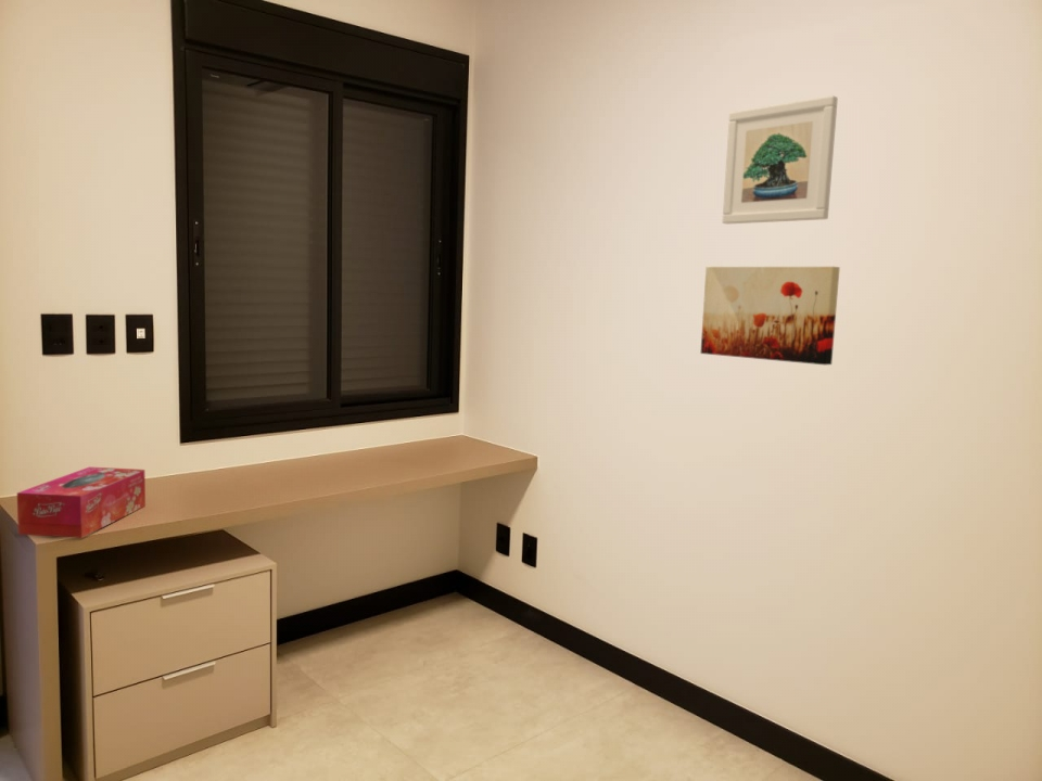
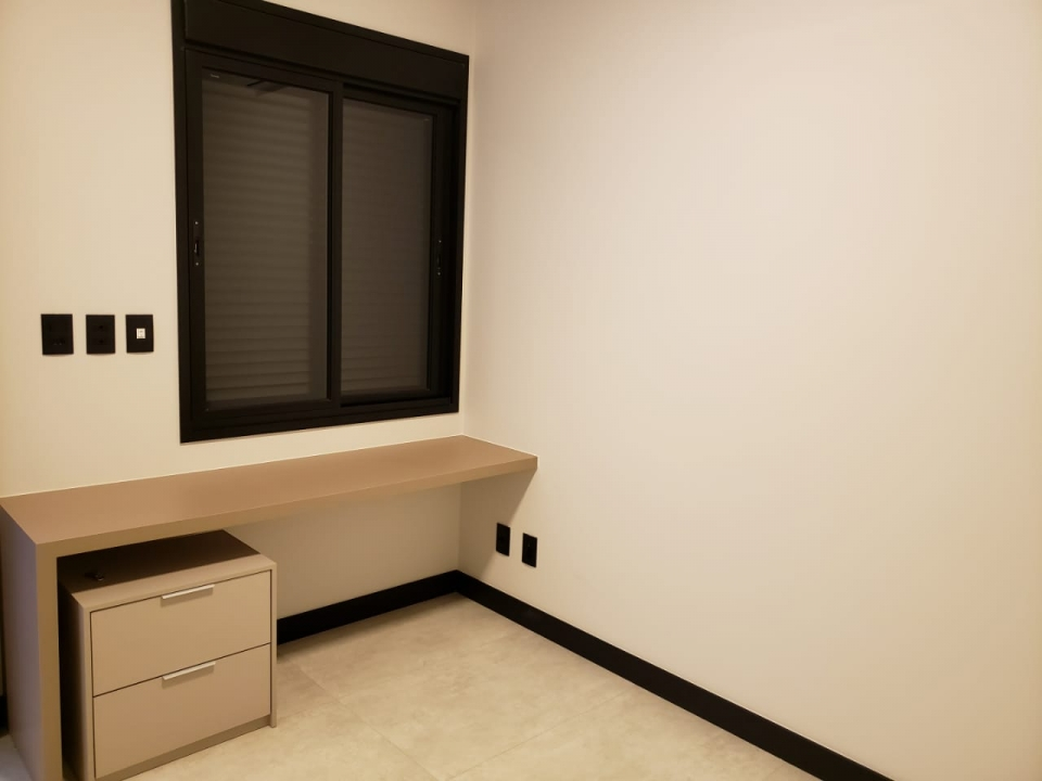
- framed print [721,94,839,225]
- tissue box [16,465,147,539]
- wall art [699,266,841,366]
